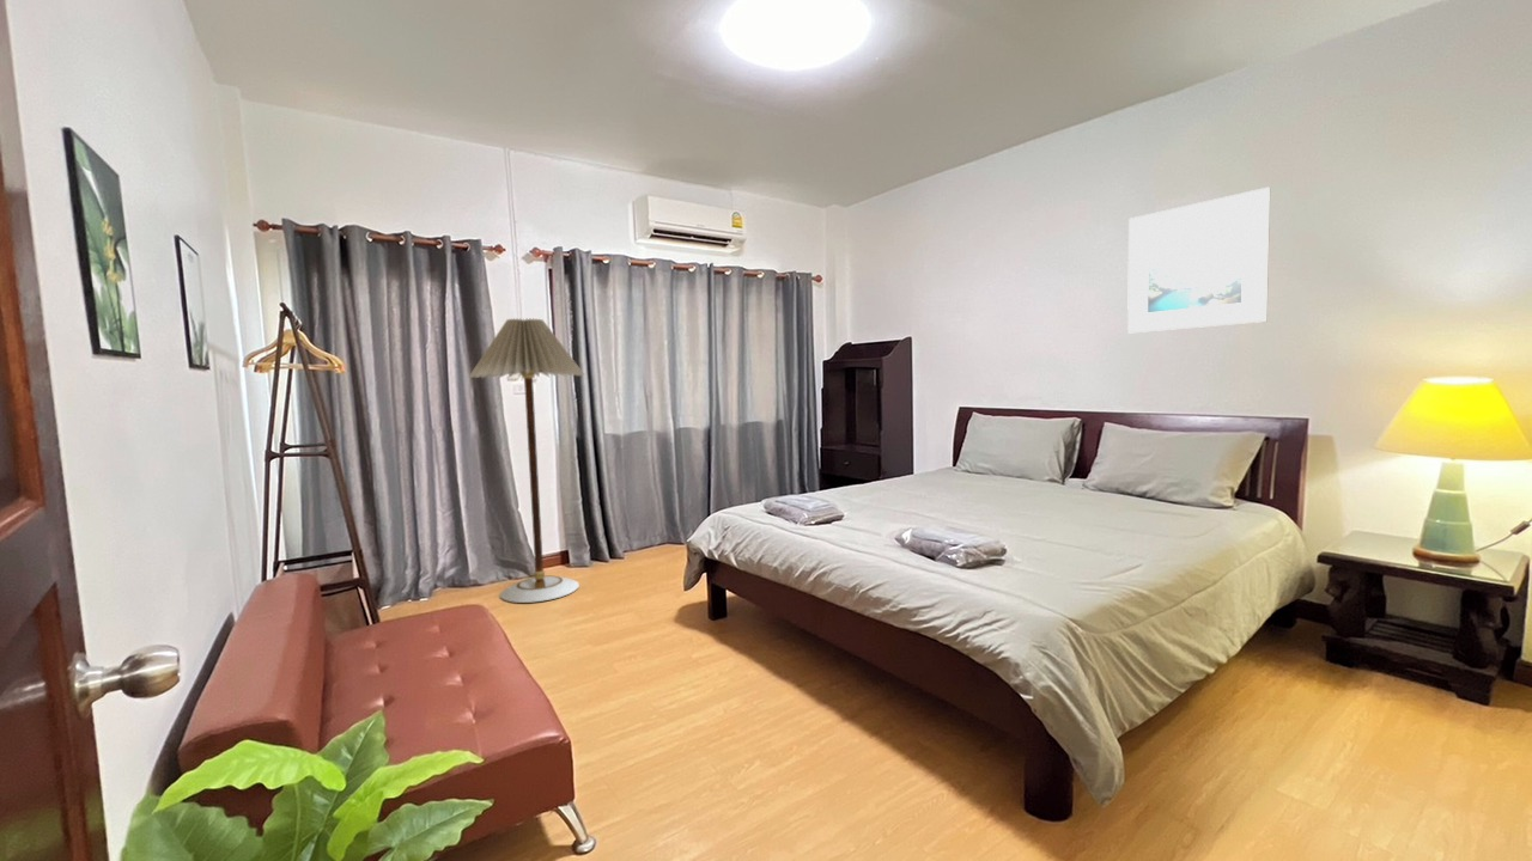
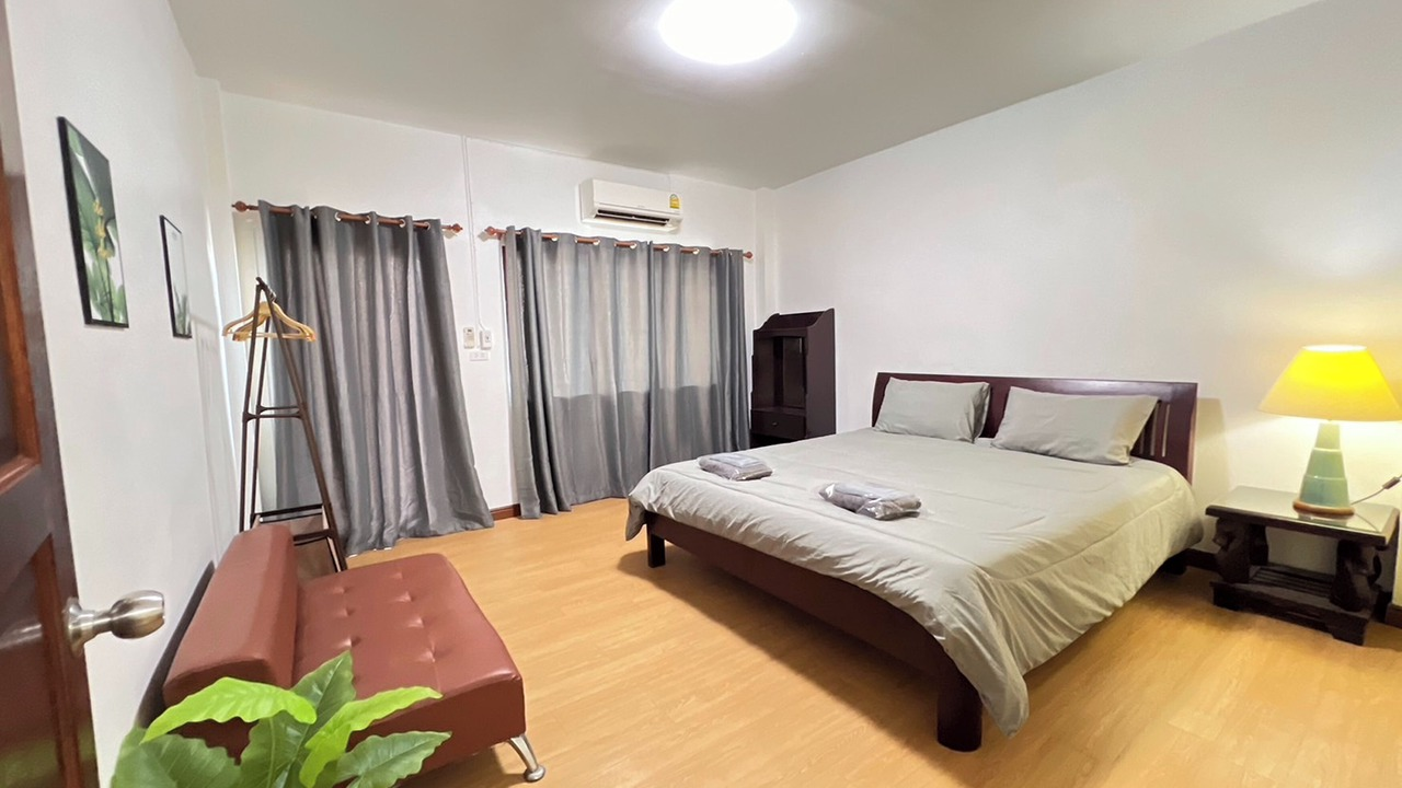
- floor lamp [467,317,586,604]
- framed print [1126,187,1271,334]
